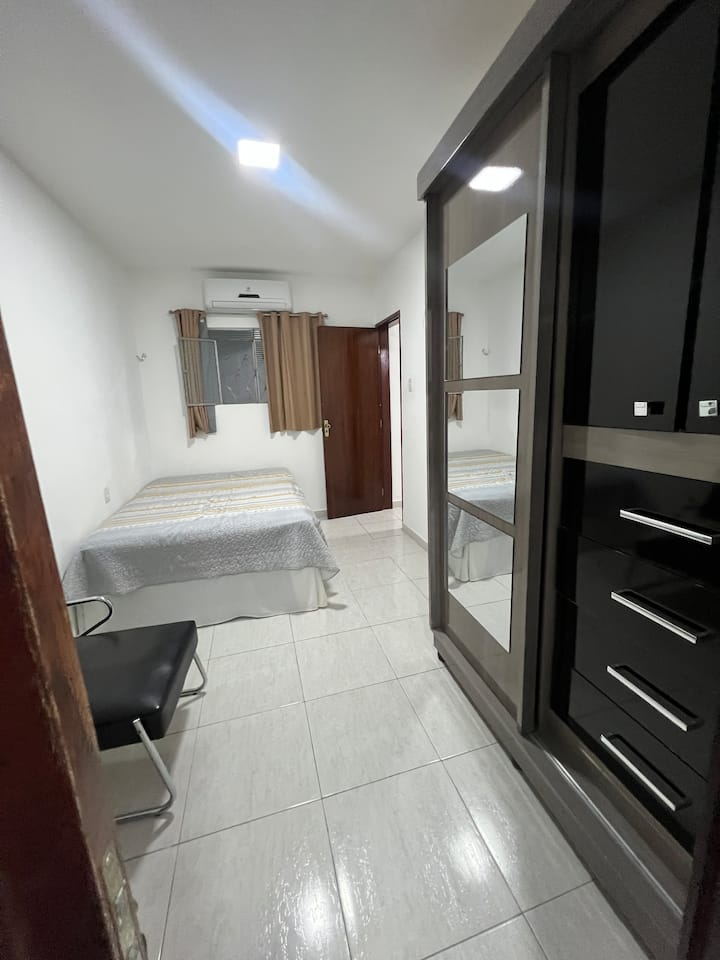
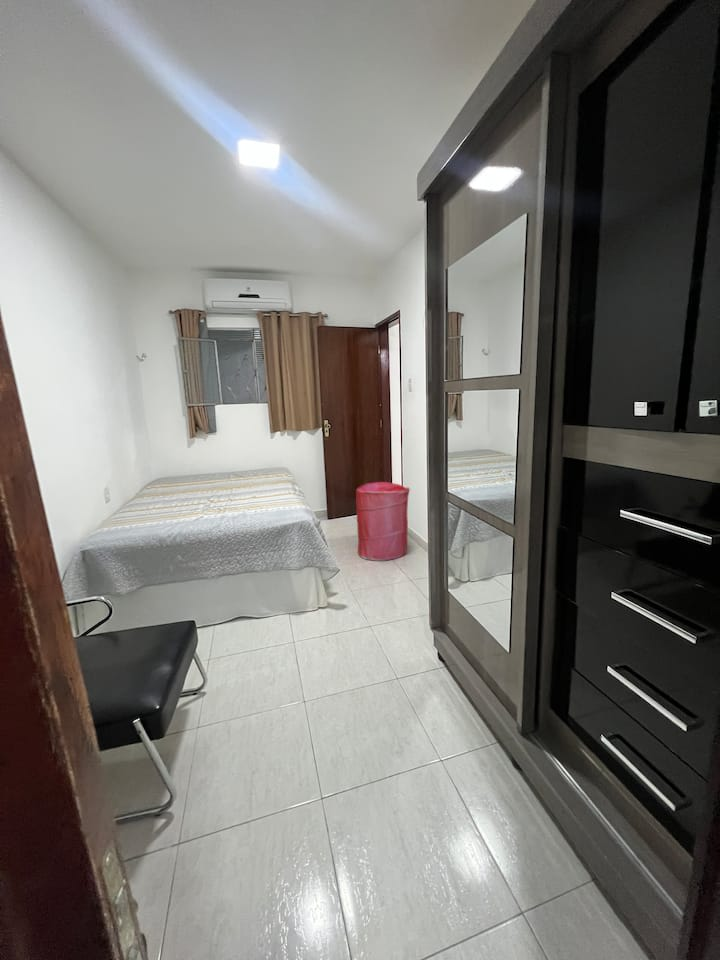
+ laundry hamper [355,481,411,562]
